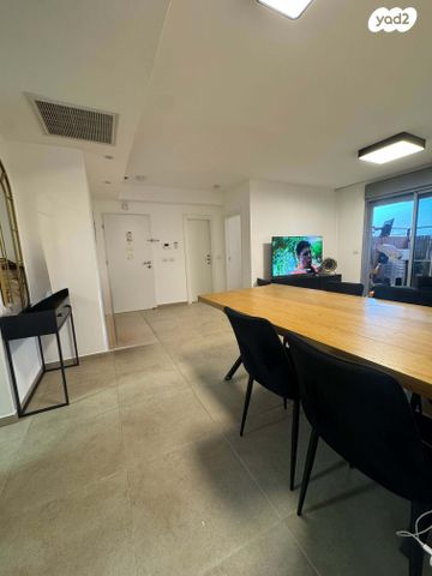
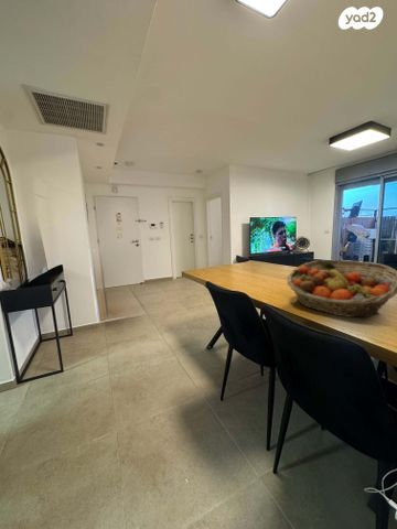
+ fruit basket [286,259,397,319]
